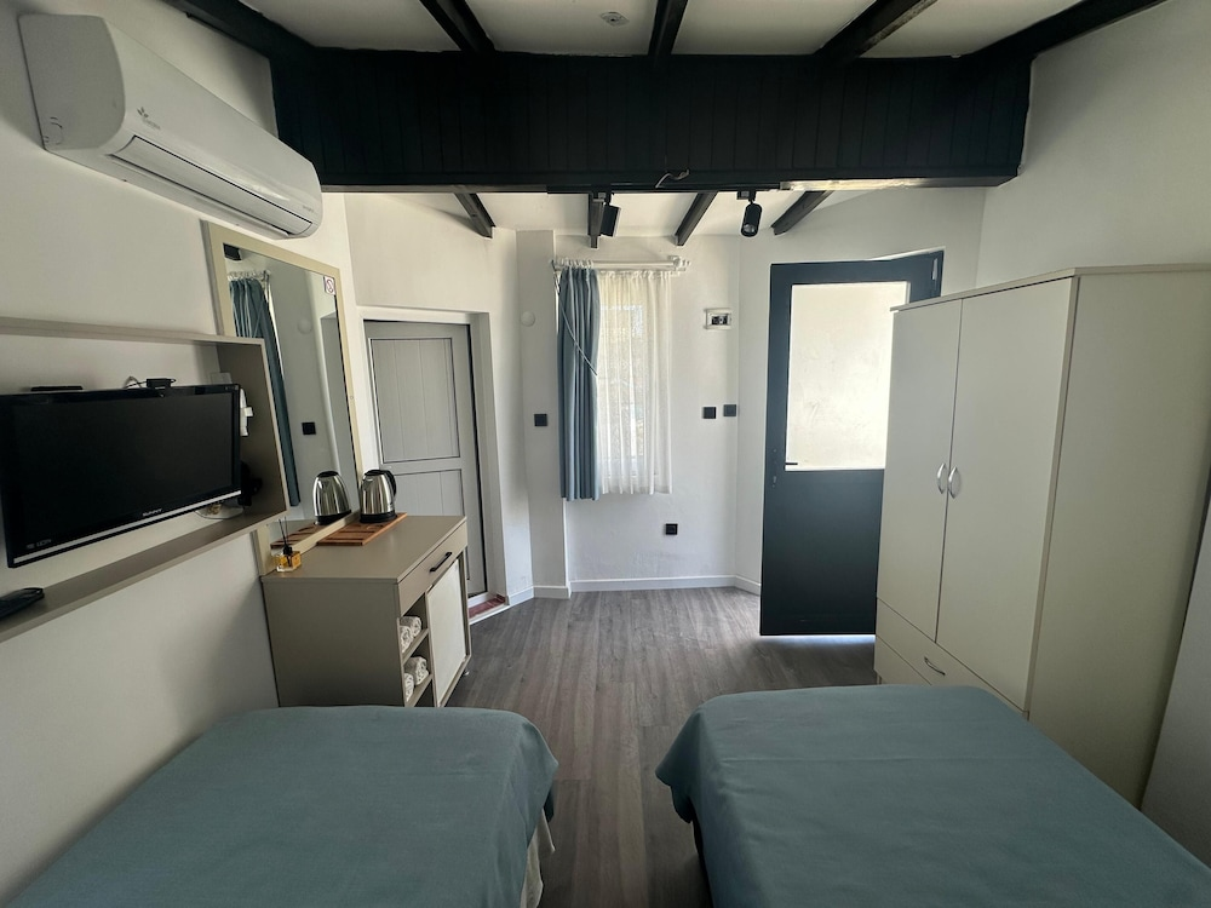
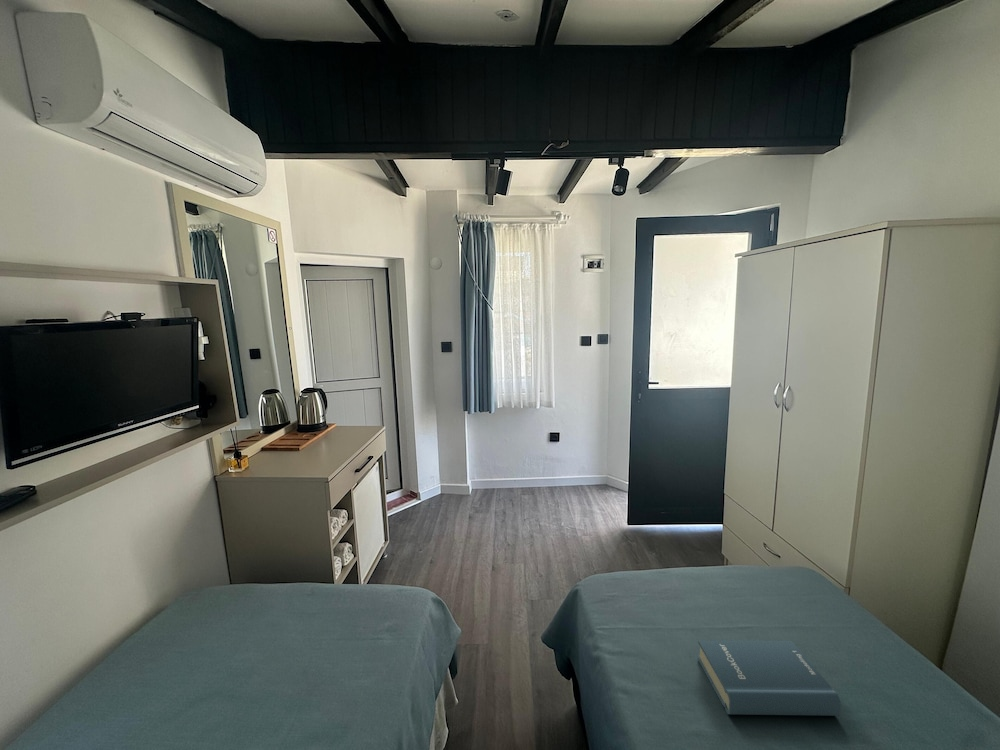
+ hardback book [697,639,842,717]
